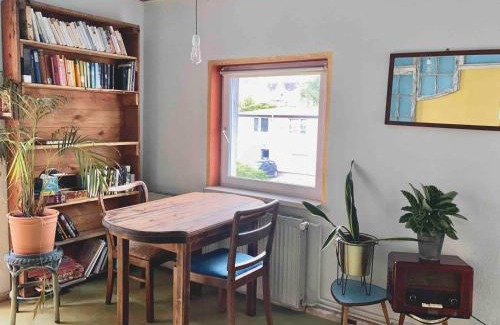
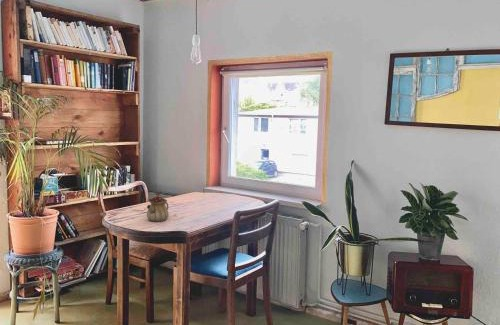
+ teapot [146,192,170,222]
